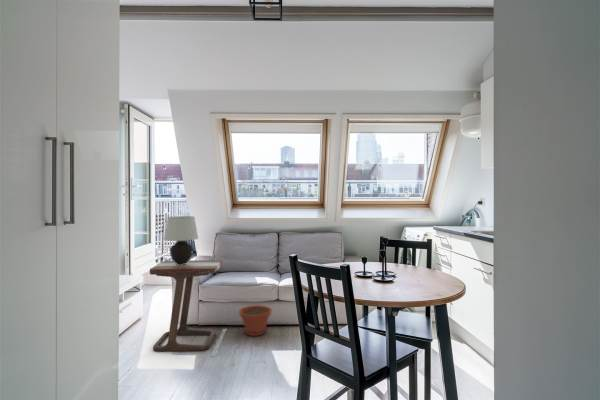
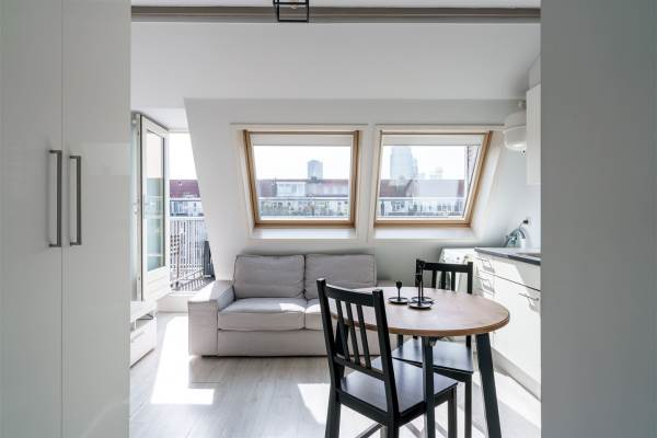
- side table [149,259,229,357]
- plant pot [238,304,273,337]
- table lamp [163,215,200,265]
